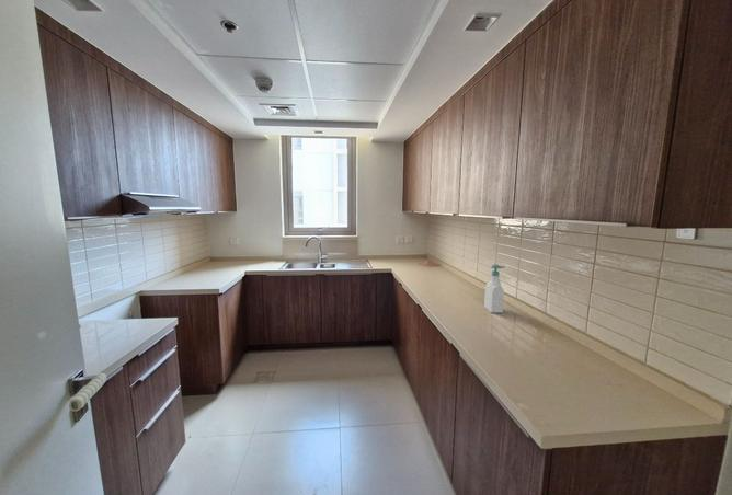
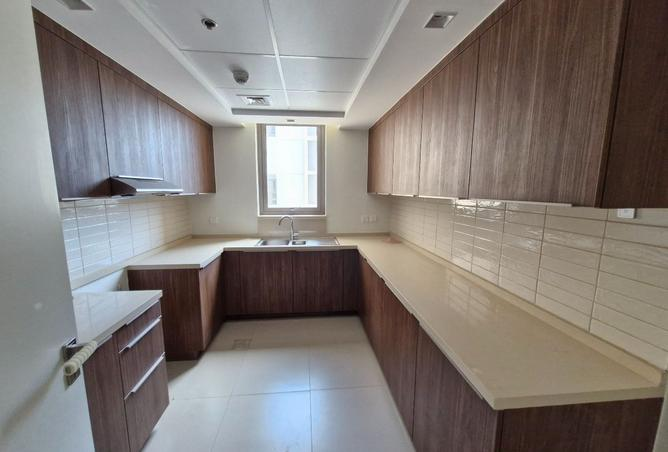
- soap bottle [483,263,506,314]
